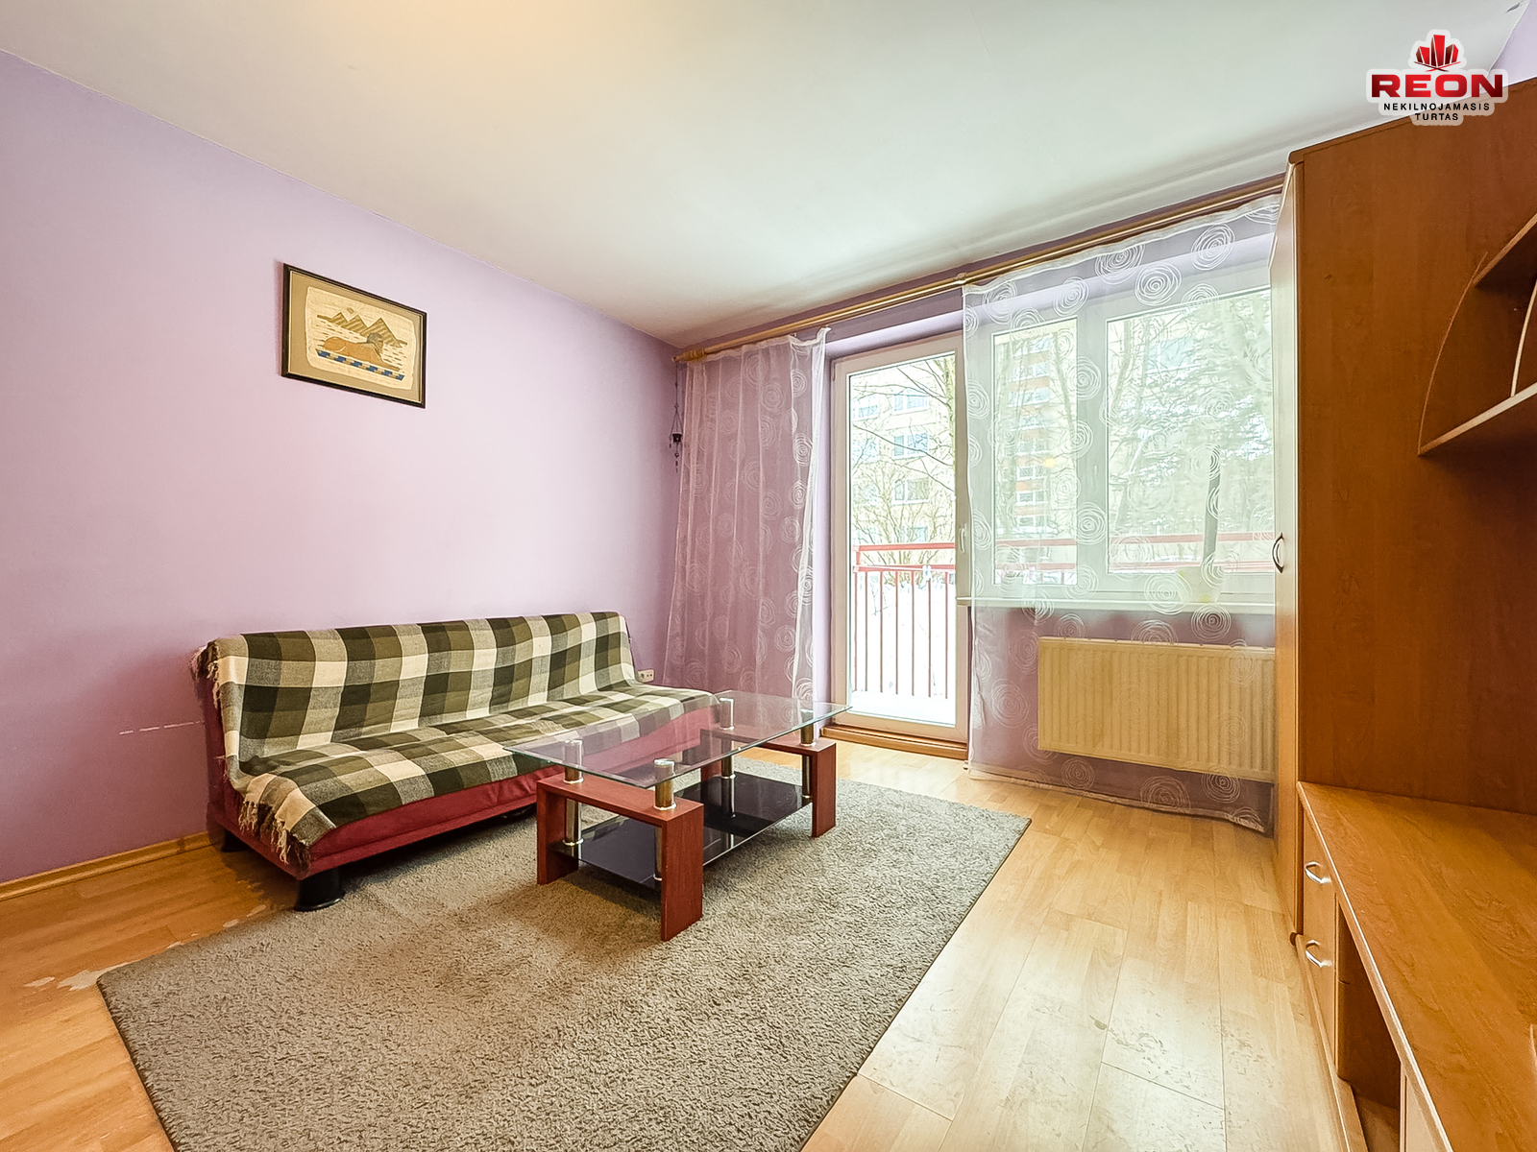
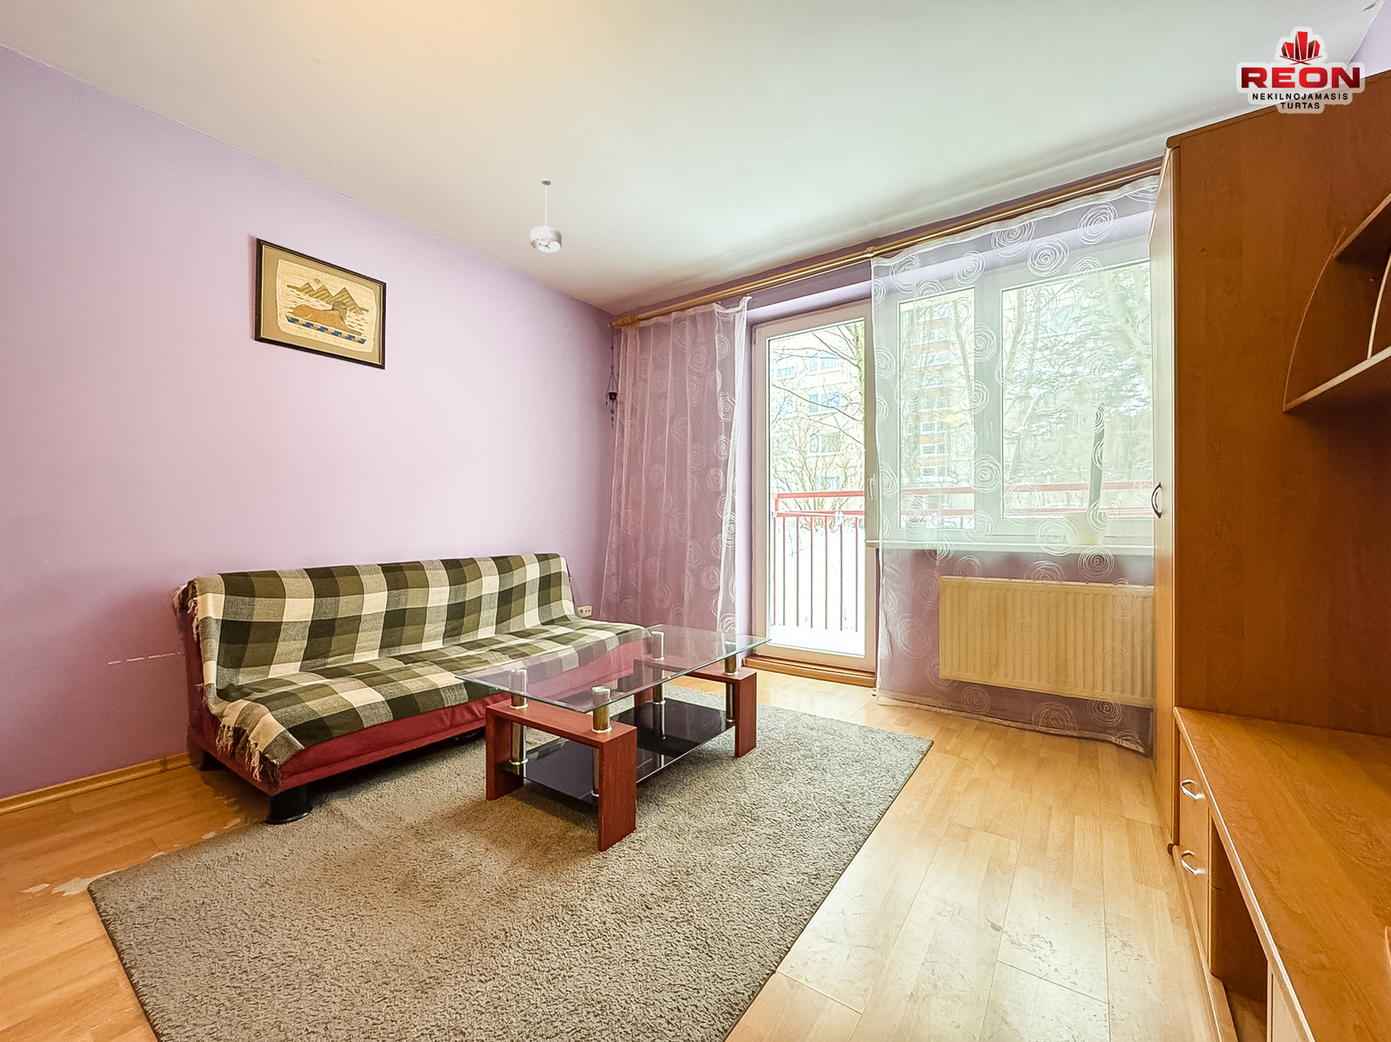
+ ceiling light fixture [529,178,563,254]
